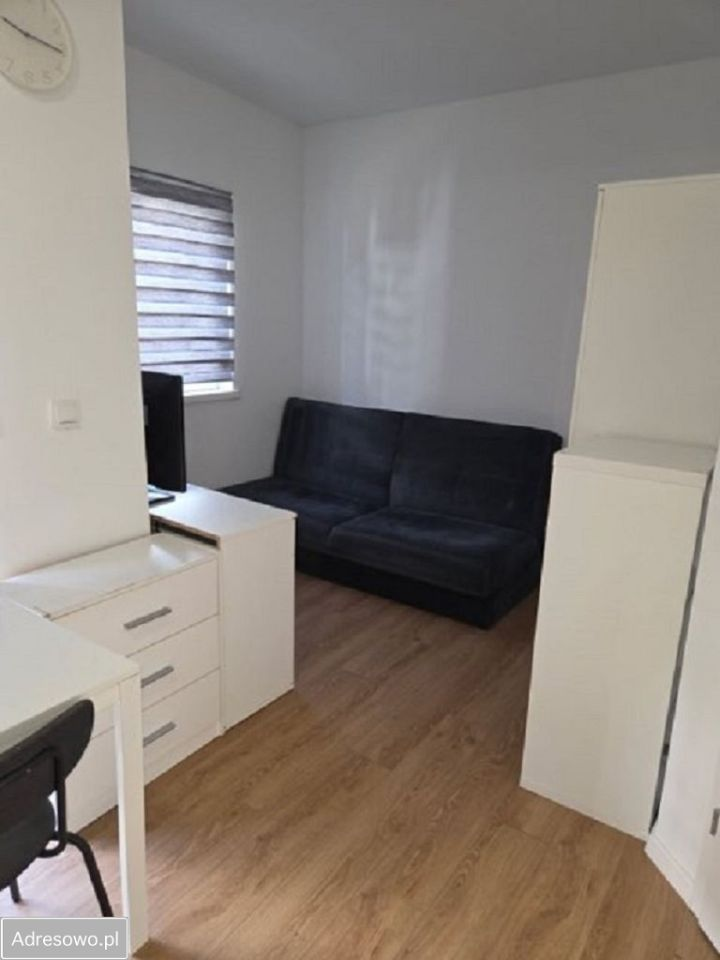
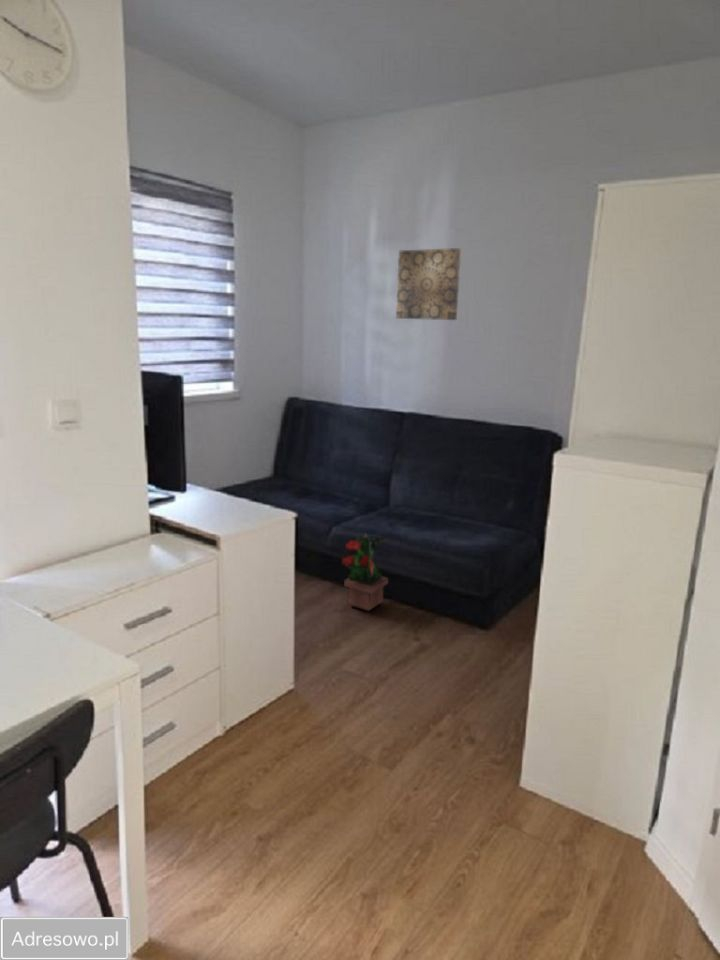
+ potted plant [341,530,389,612]
+ wall art [395,247,463,321]
